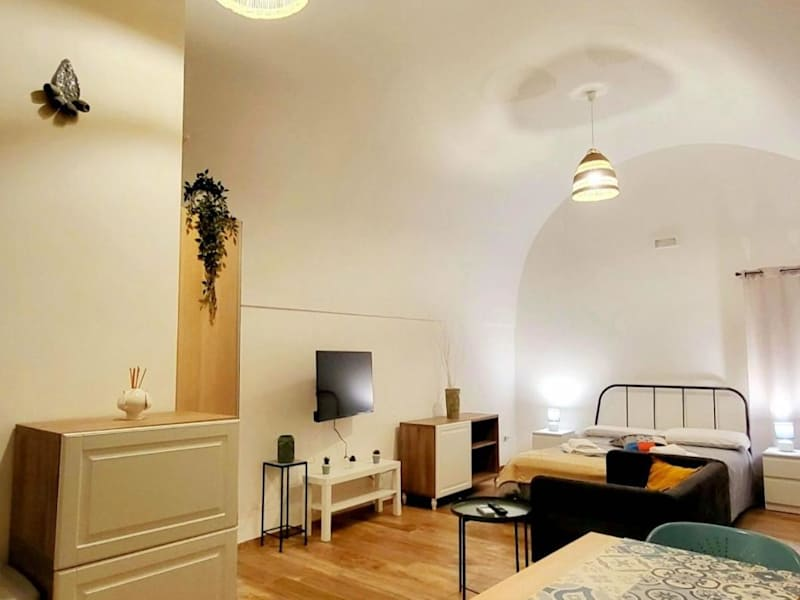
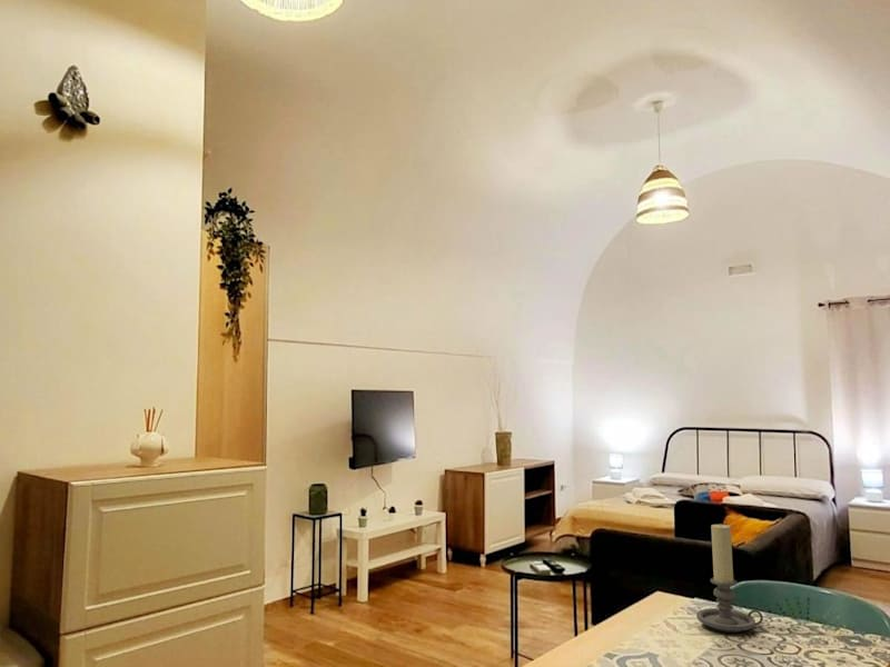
+ candle holder [695,522,764,634]
